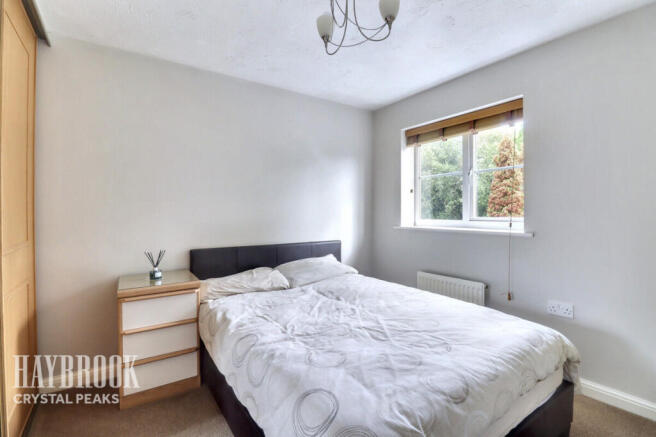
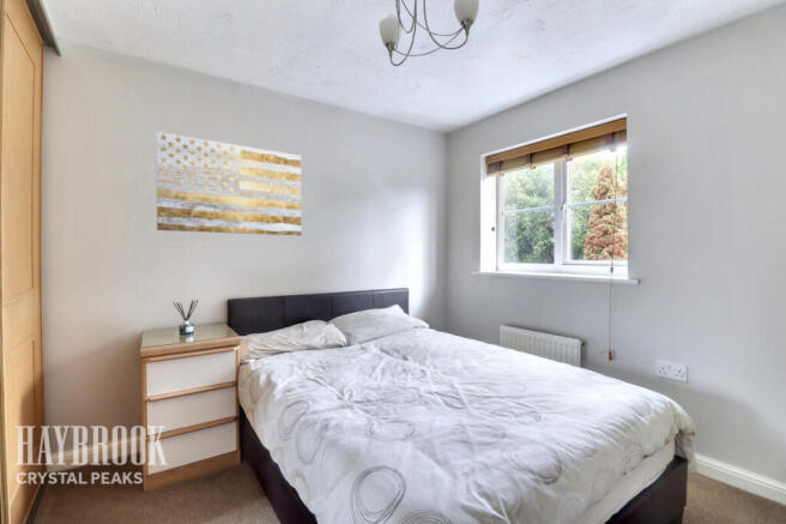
+ wall art [156,131,302,236]
